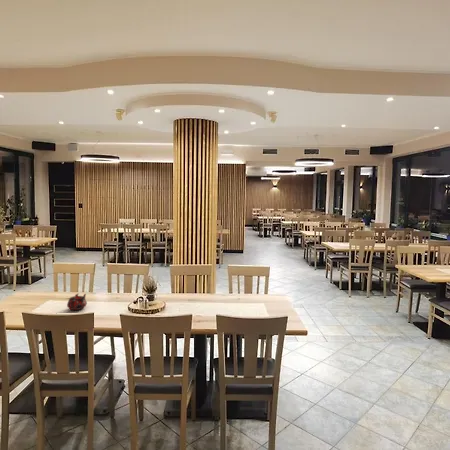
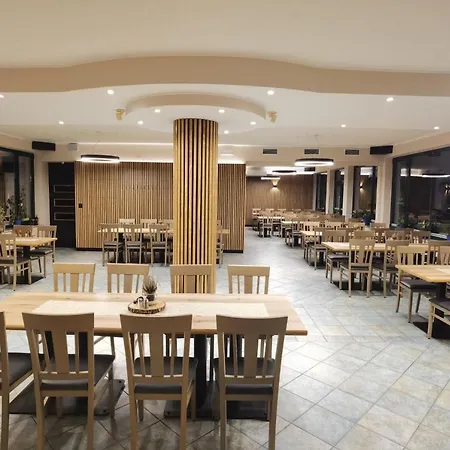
- teapot [66,292,88,311]
